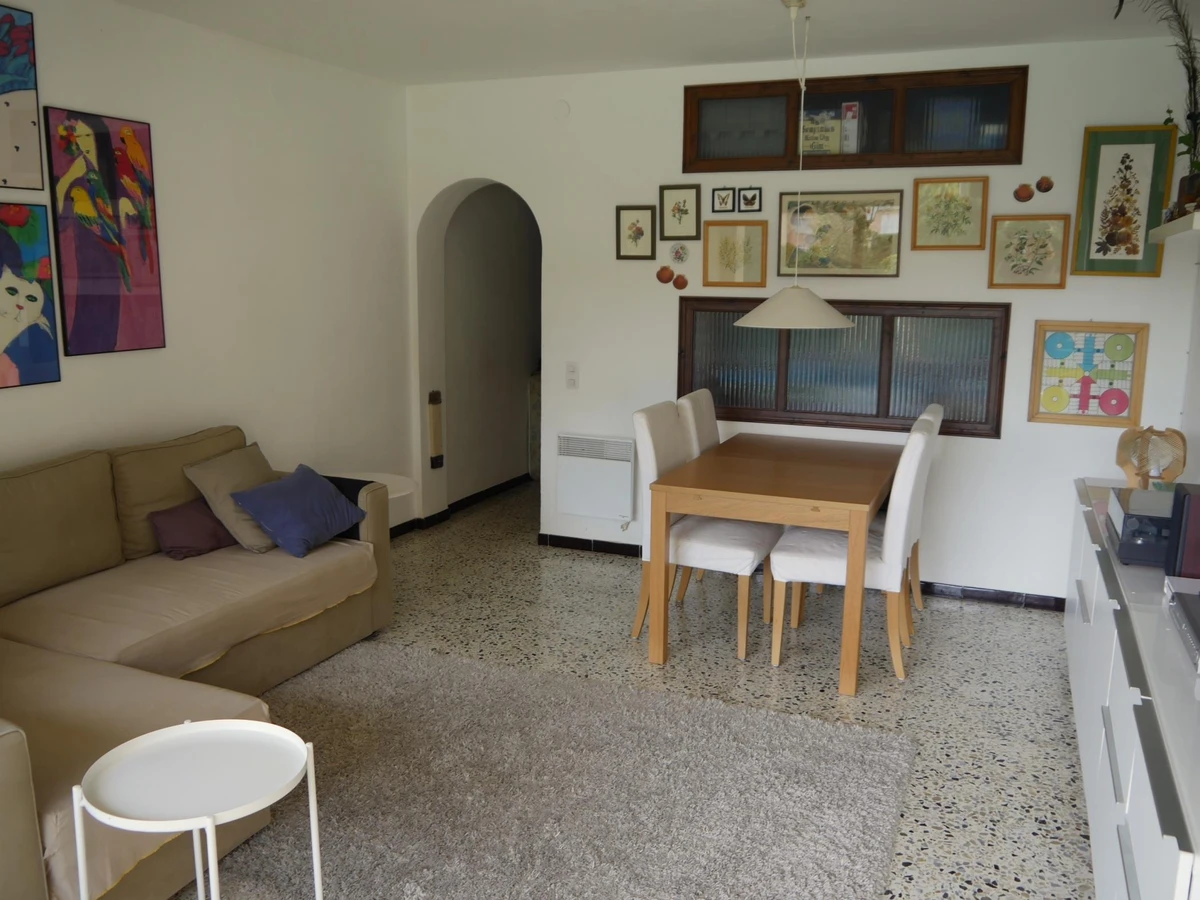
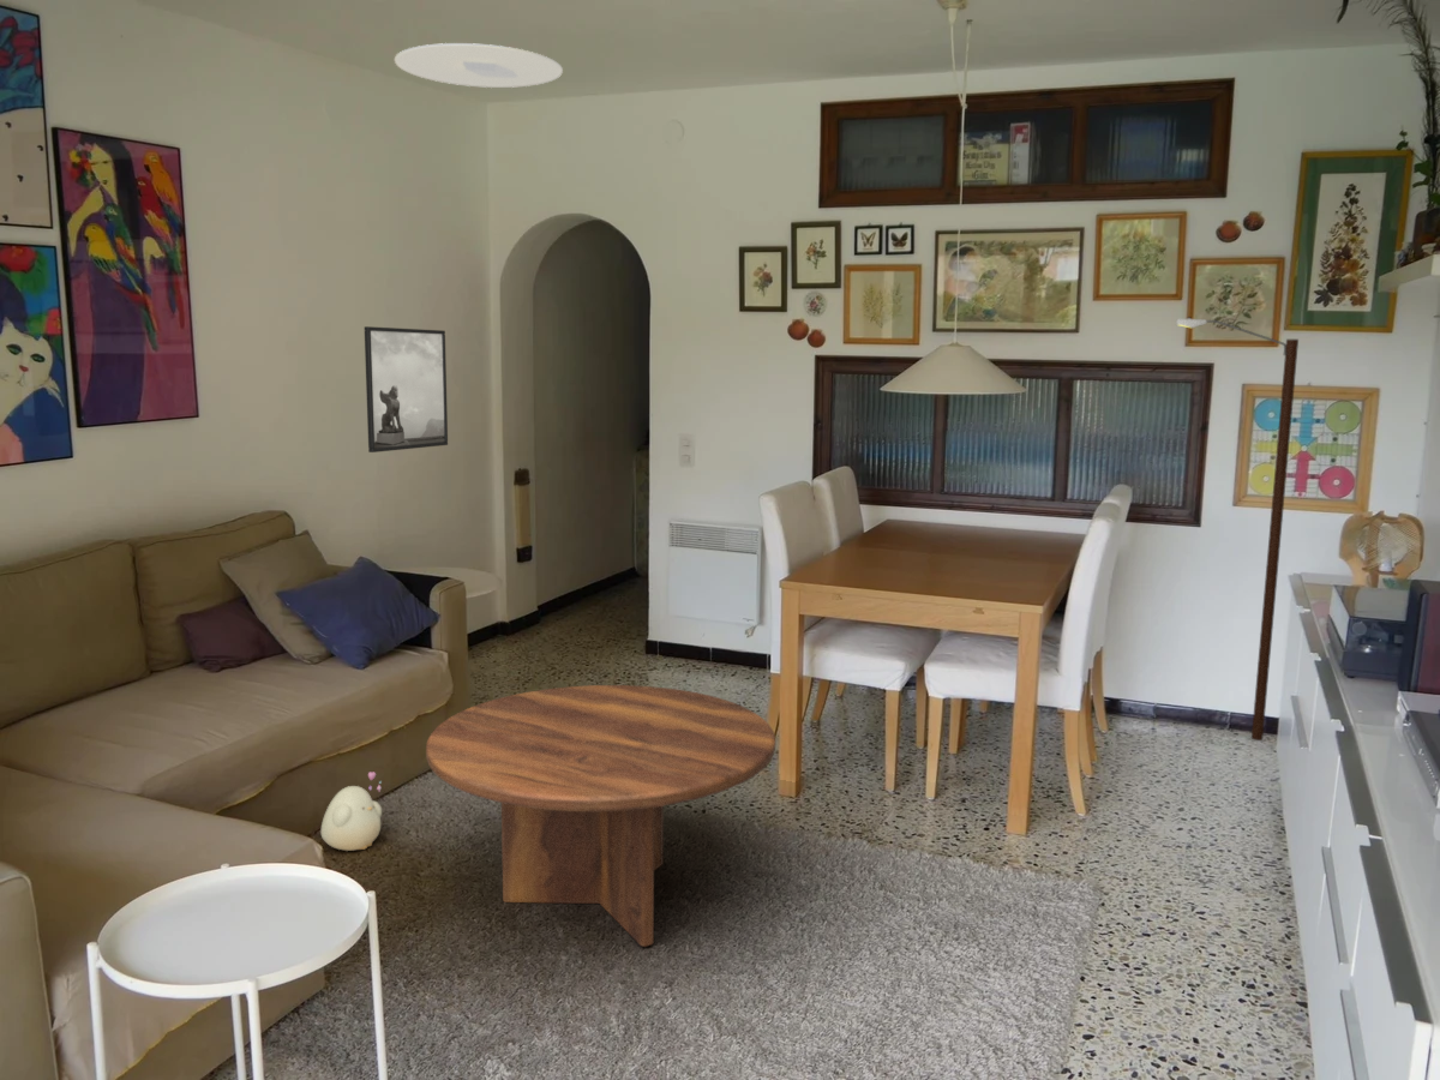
+ ceiling light [394,42,564,89]
+ coffee table [425,684,776,948]
+ street lamp [1175,316,1300,742]
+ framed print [364,325,449,454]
+ plush toy [319,772,383,852]
